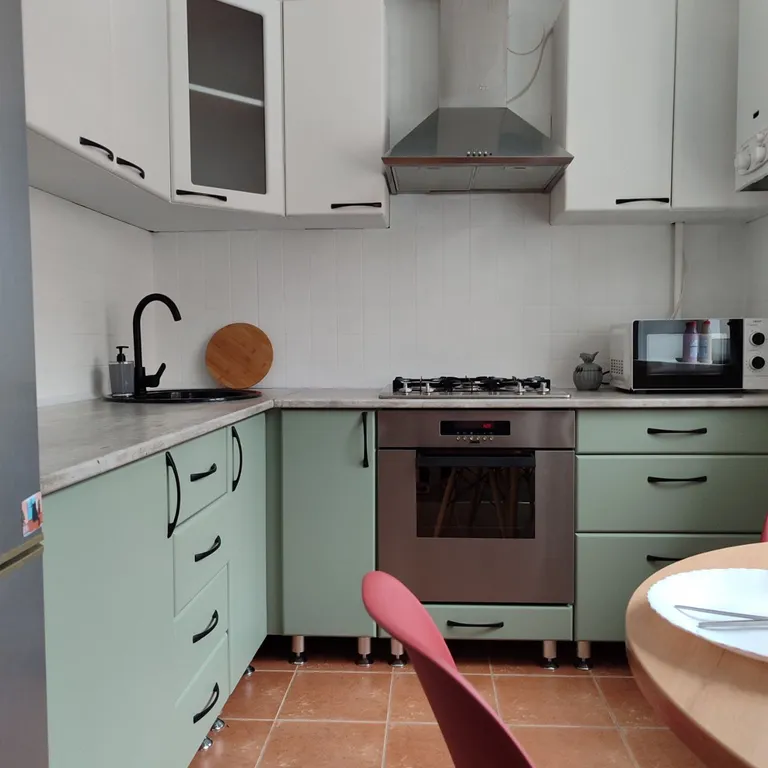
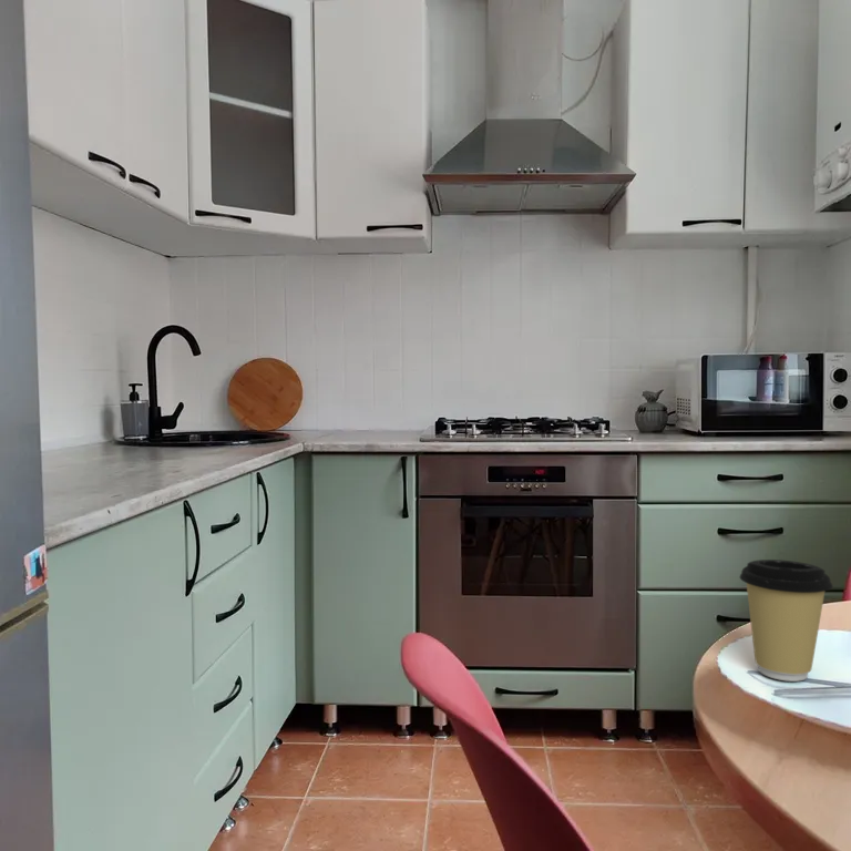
+ coffee cup [739,558,833,683]
